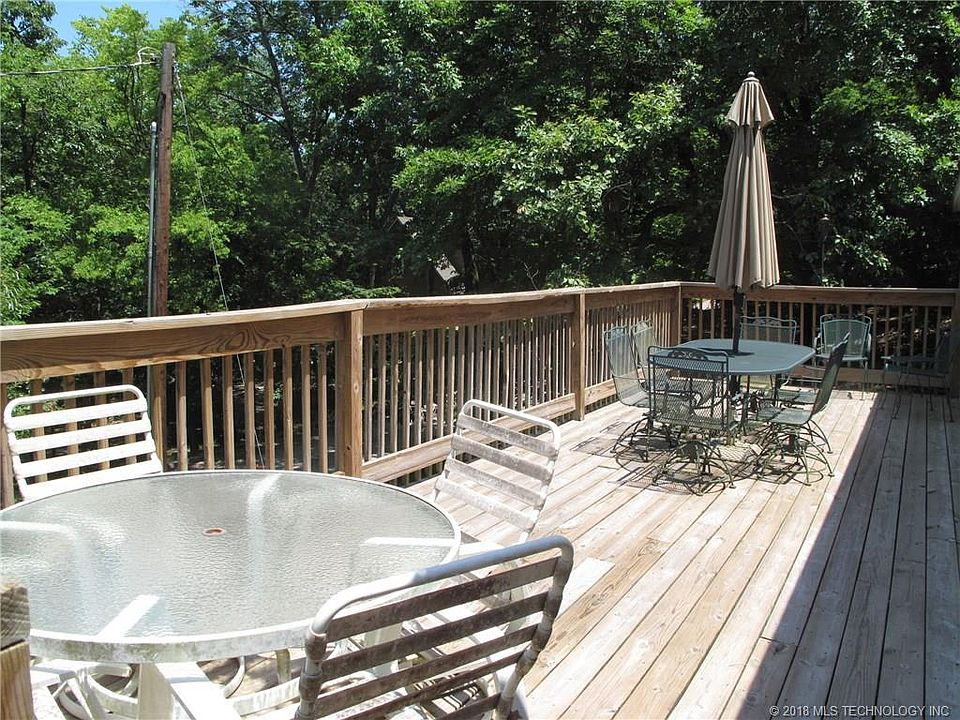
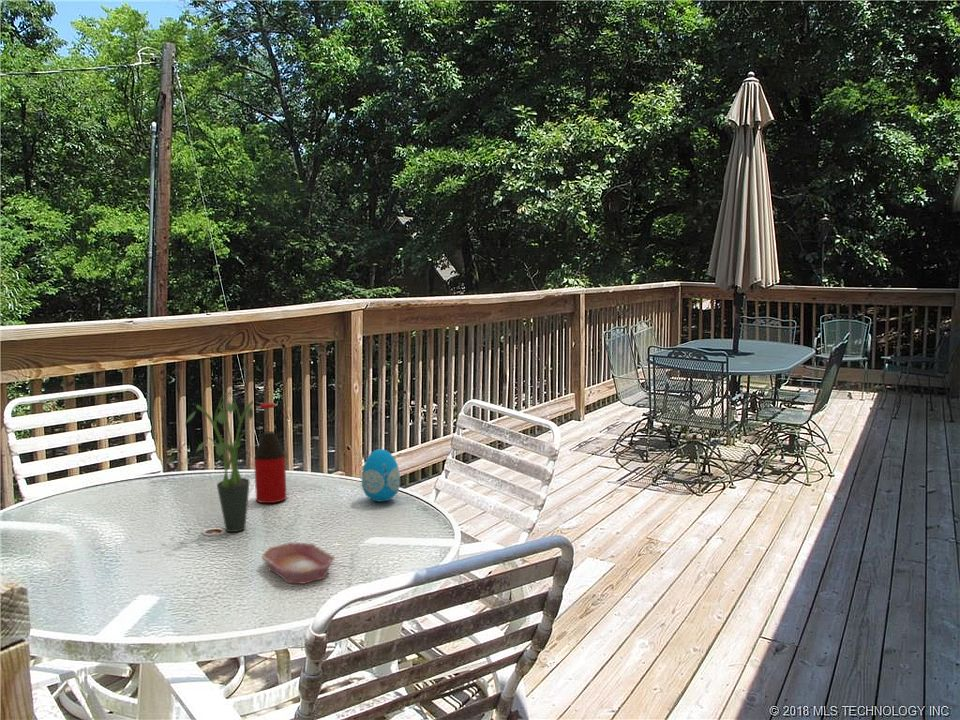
+ potted plant [185,391,254,533]
+ bottle [253,402,288,504]
+ bowl [260,541,336,585]
+ decorative egg [361,448,401,503]
